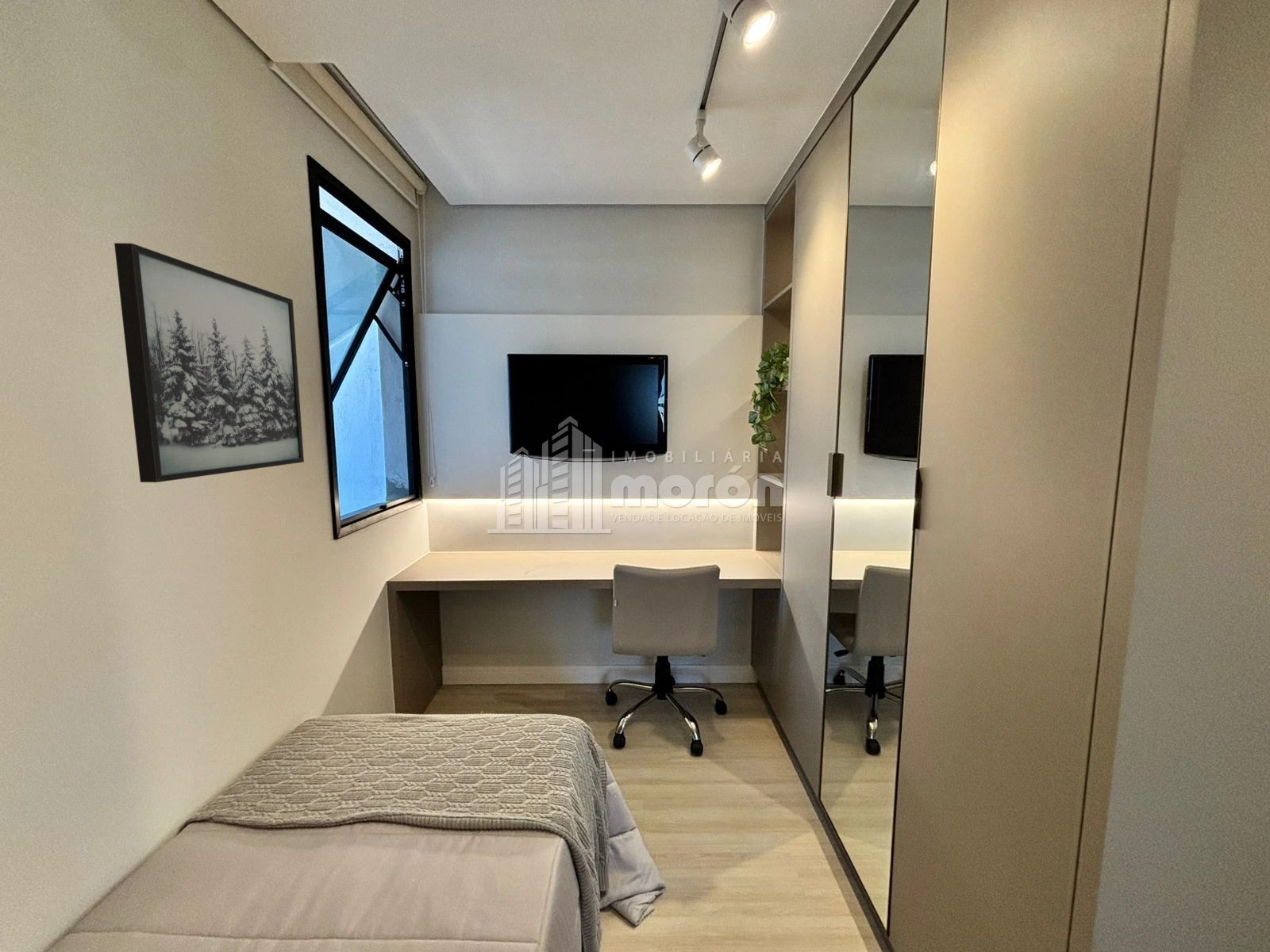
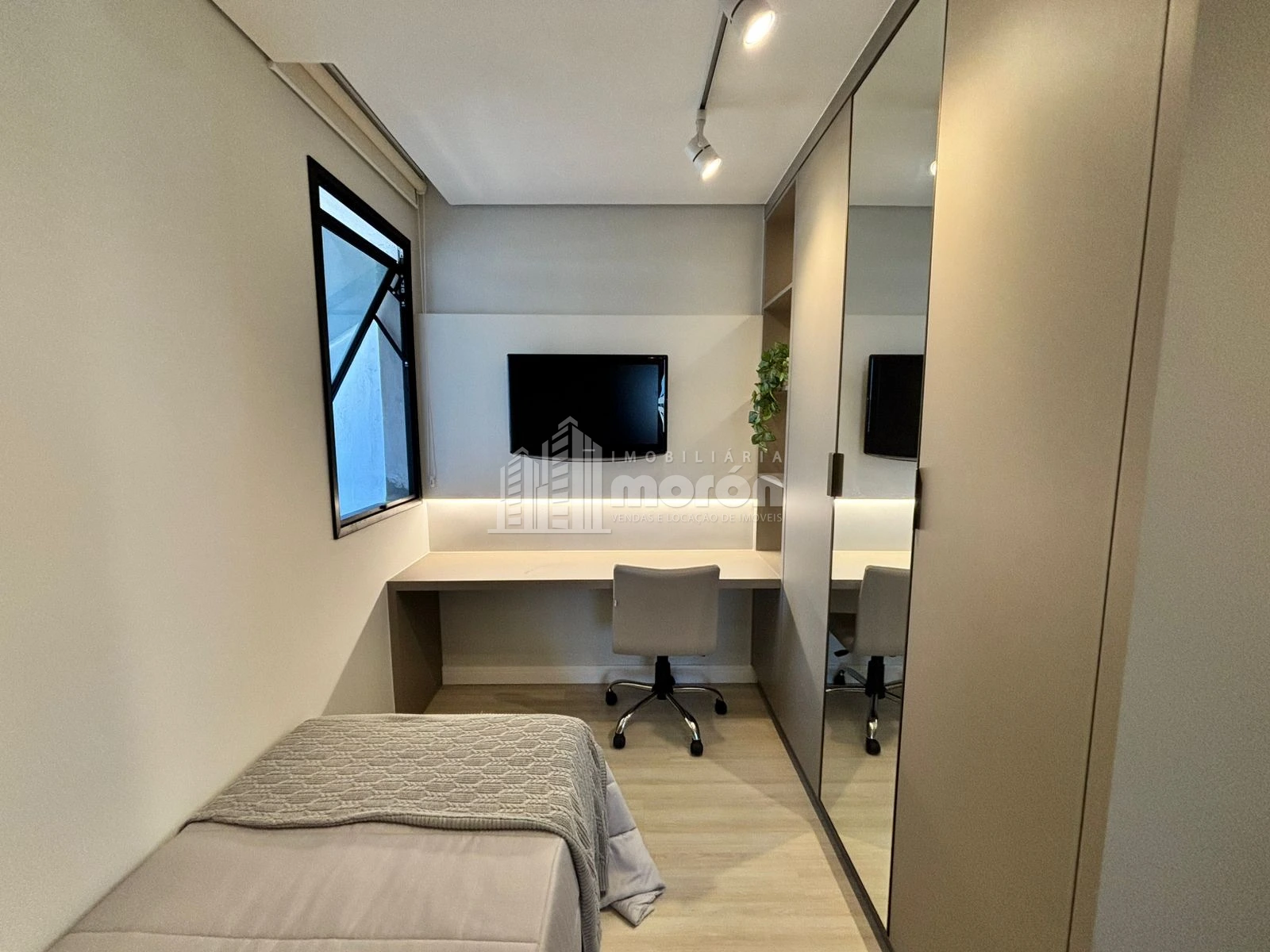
- wall art [114,242,305,483]
